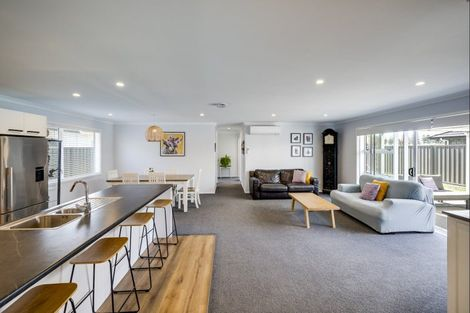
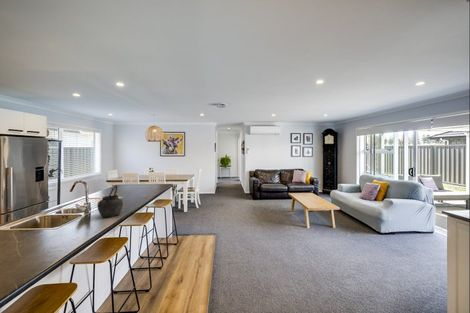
+ kettle [96,184,124,218]
